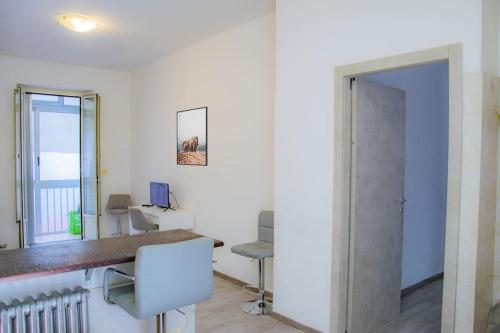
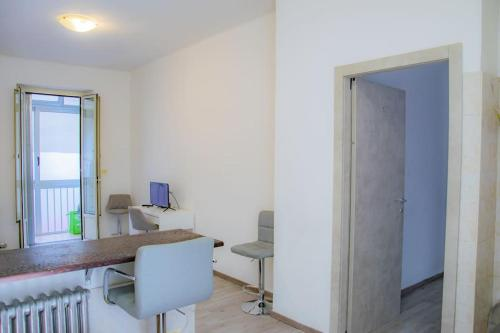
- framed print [176,106,209,167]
